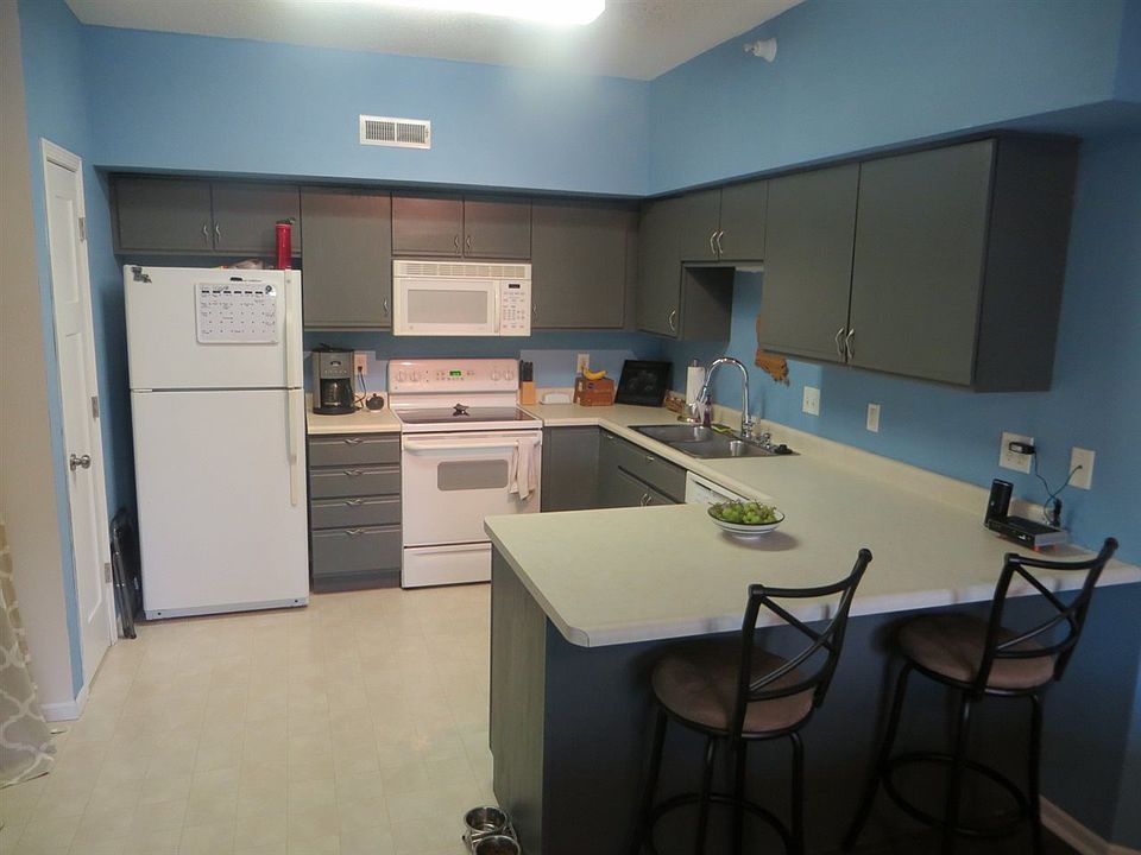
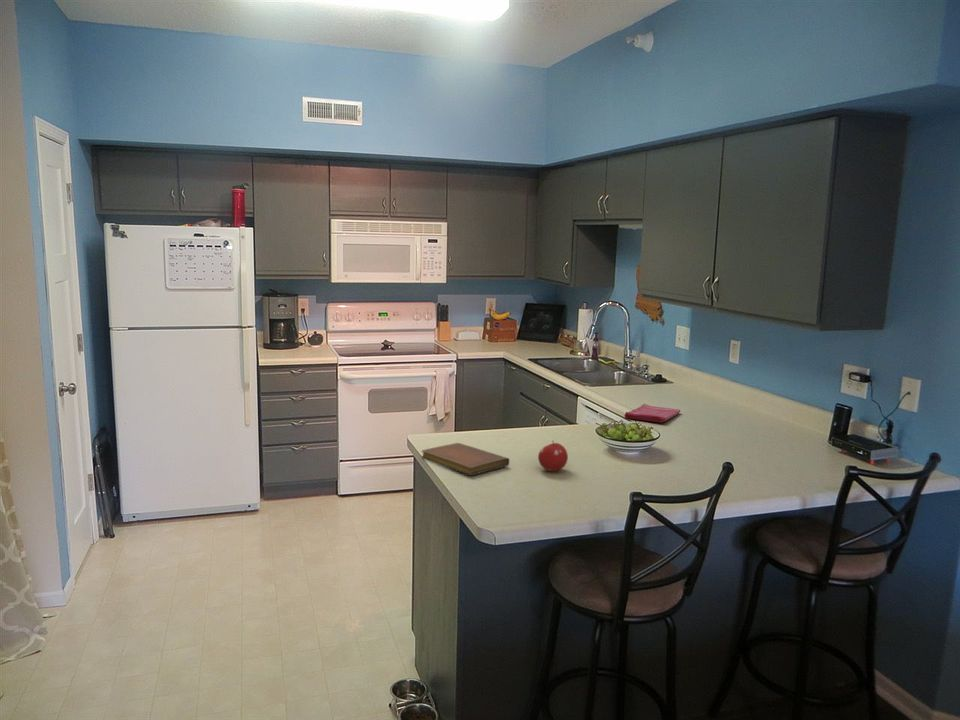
+ dish towel [624,403,681,424]
+ notebook [421,442,510,476]
+ fruit [537,440,569,472]
